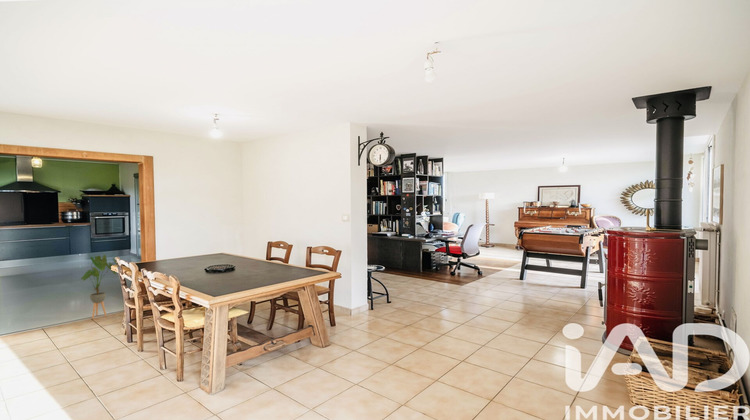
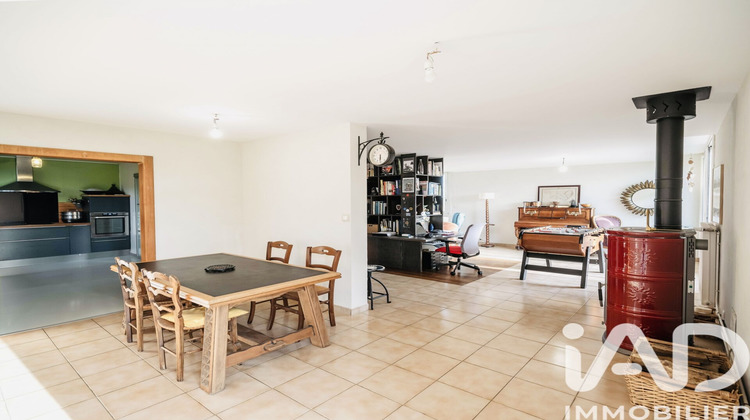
- house plant [80,254,118,320]
